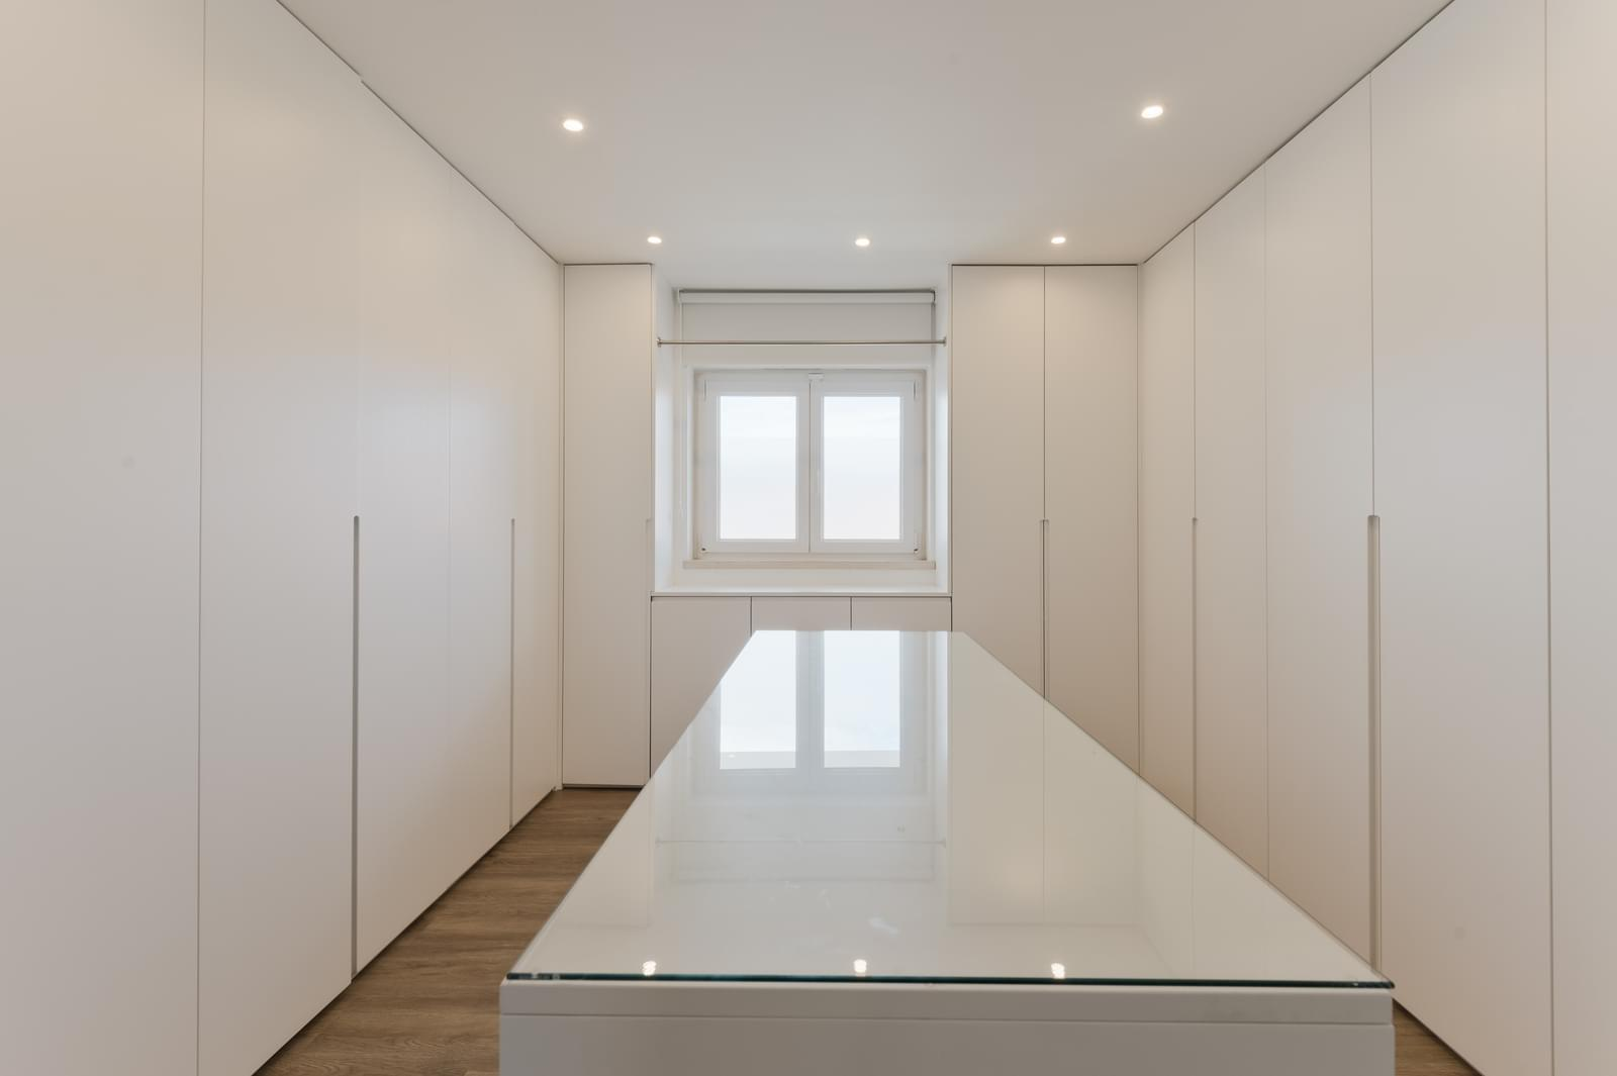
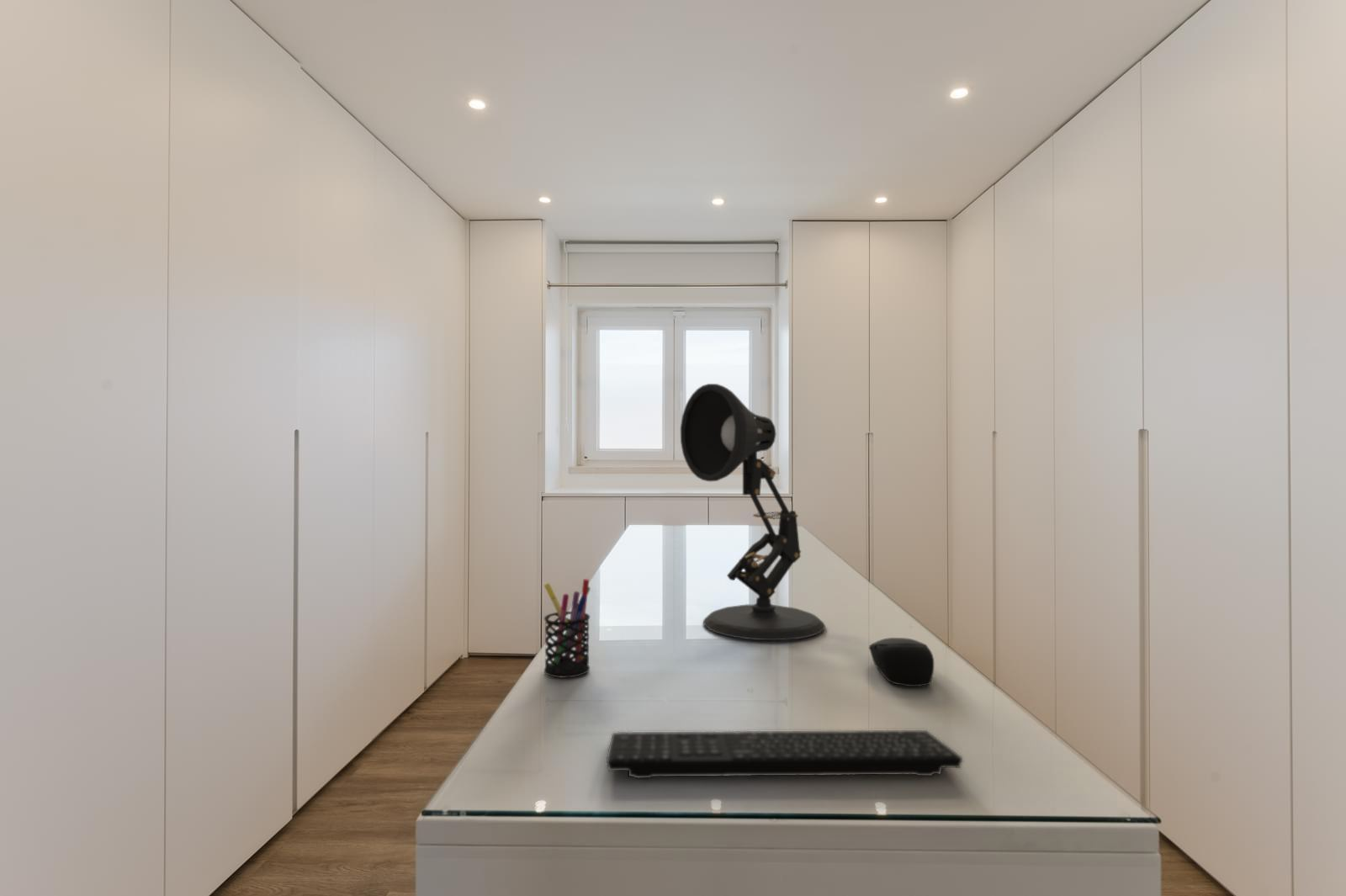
+ keyboard [606,729,963,779]
+ desk lamp [680,383,826,641]
+ computer mouse [868,637,935,687]
+ pen holder [543,578,591,679]
